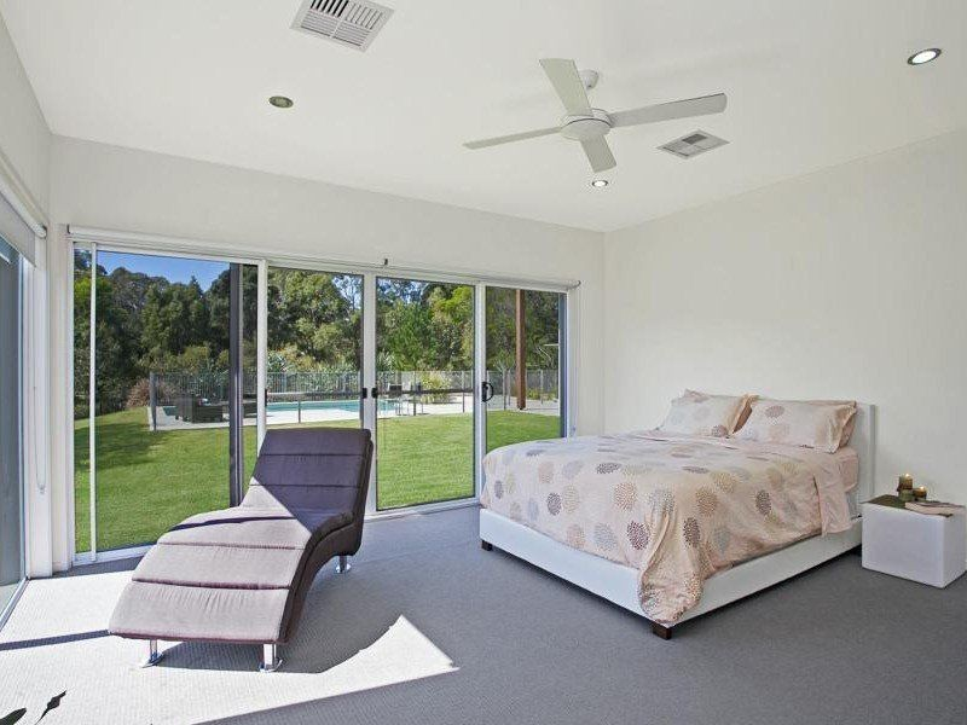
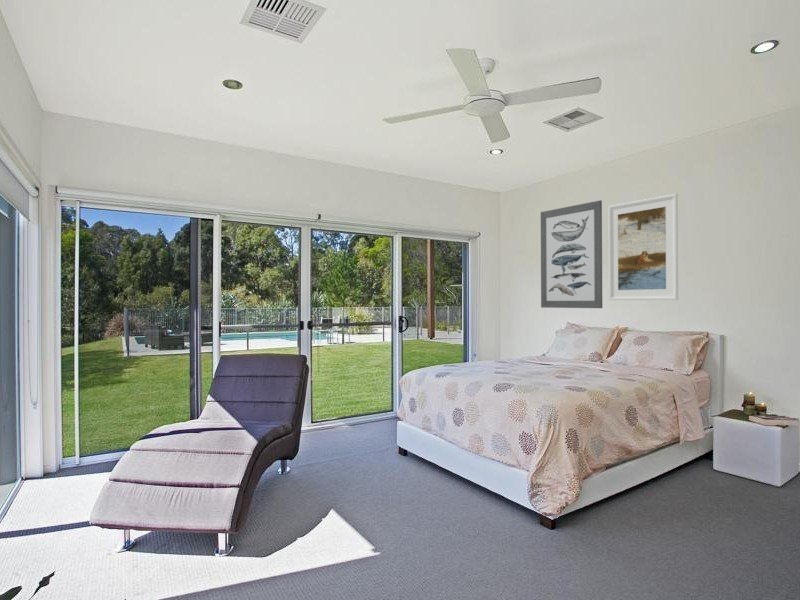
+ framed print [607,193,679,301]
+ wall art [540,199,603,309]
